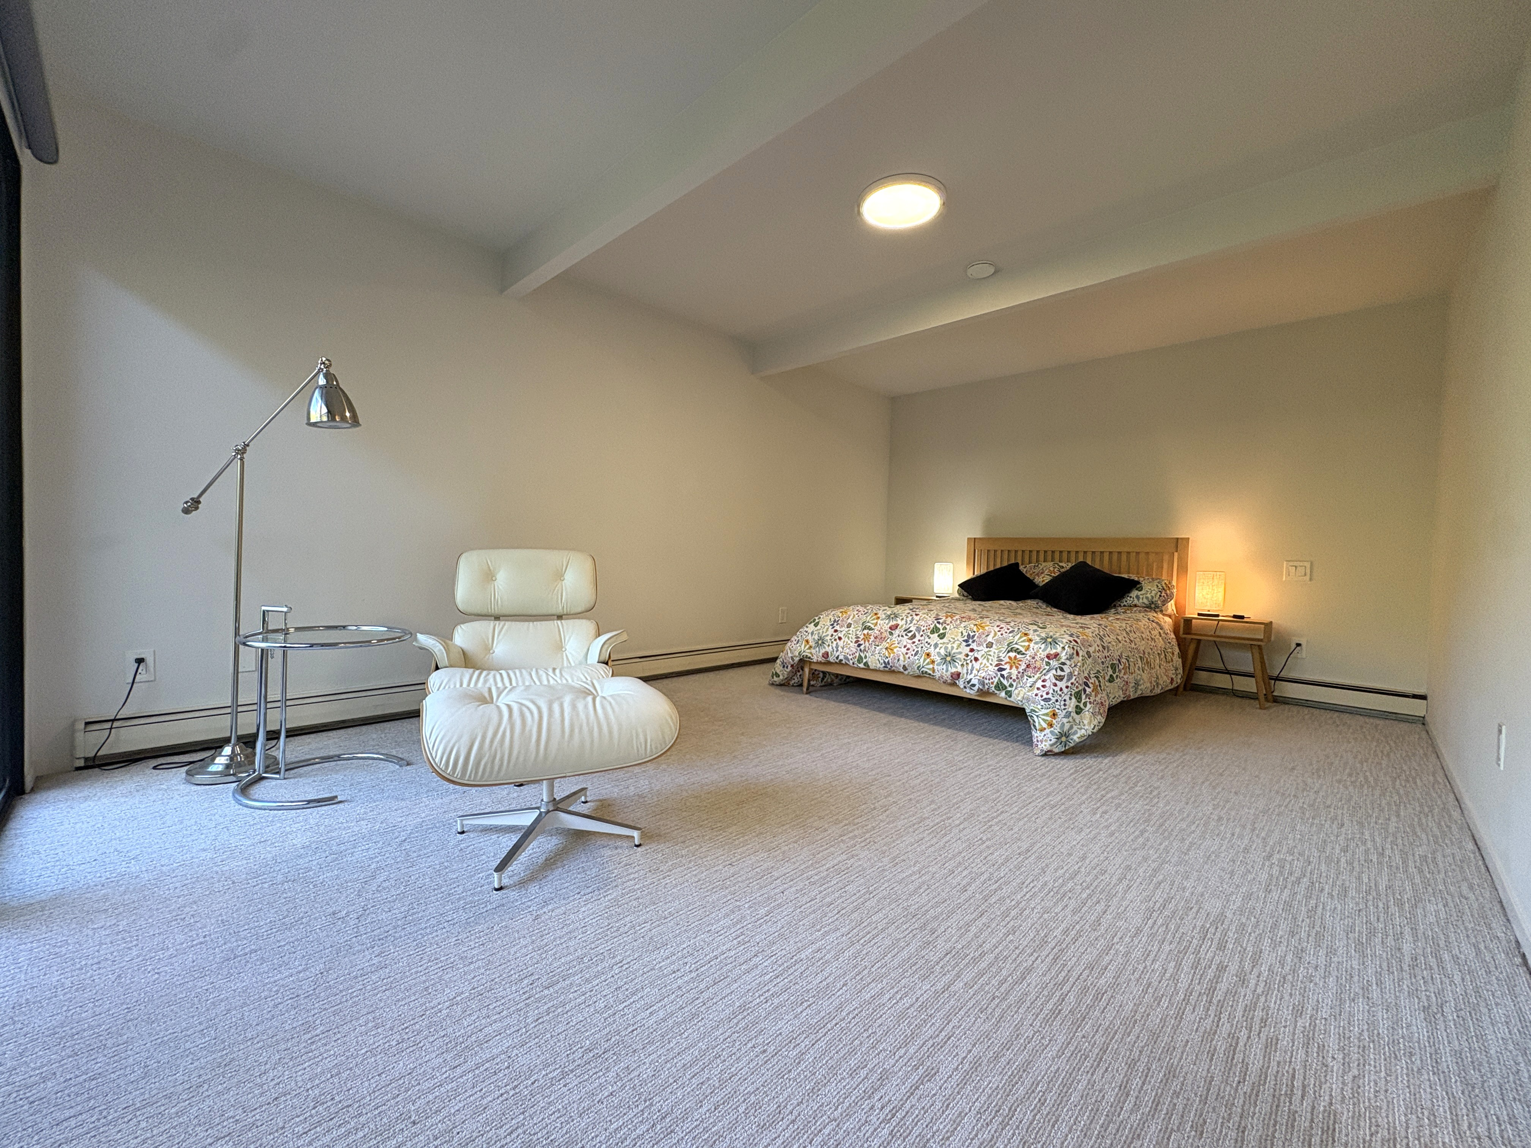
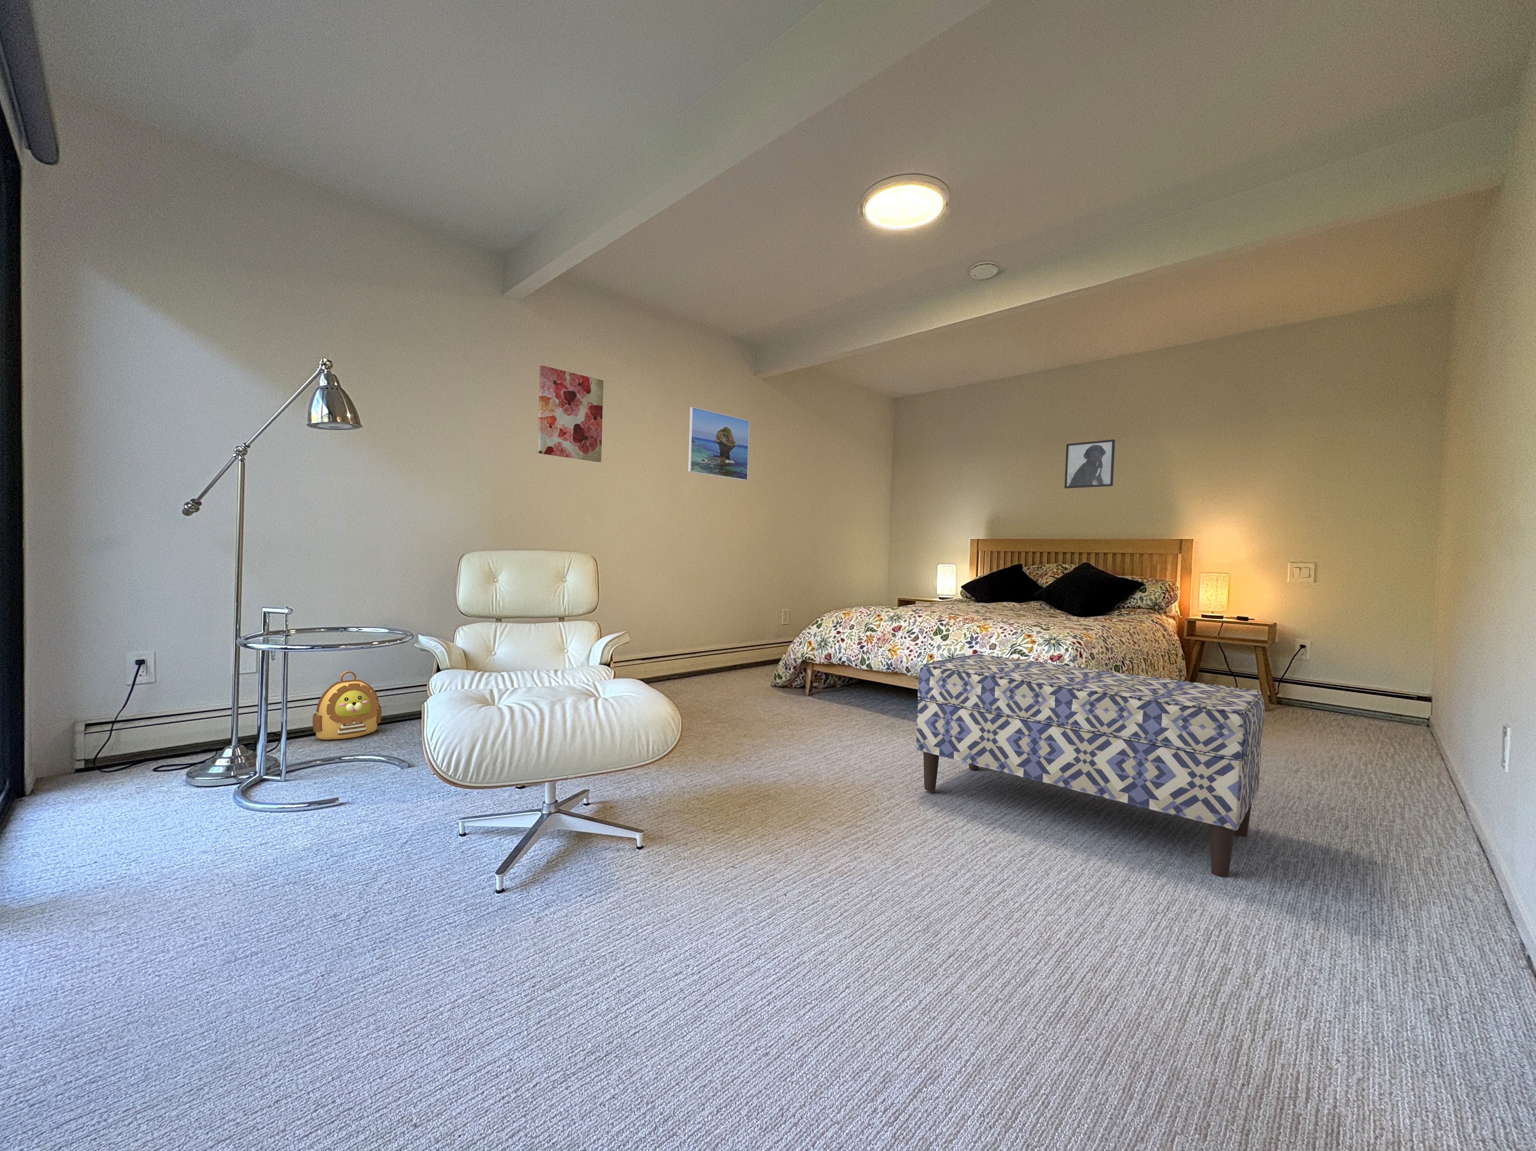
+ bench [916,654,1265,878]
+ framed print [1064,439,1115,488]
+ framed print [687,406,750,481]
+ wall art [537,365,604,463]
+ backpack [312,671,382,740]
